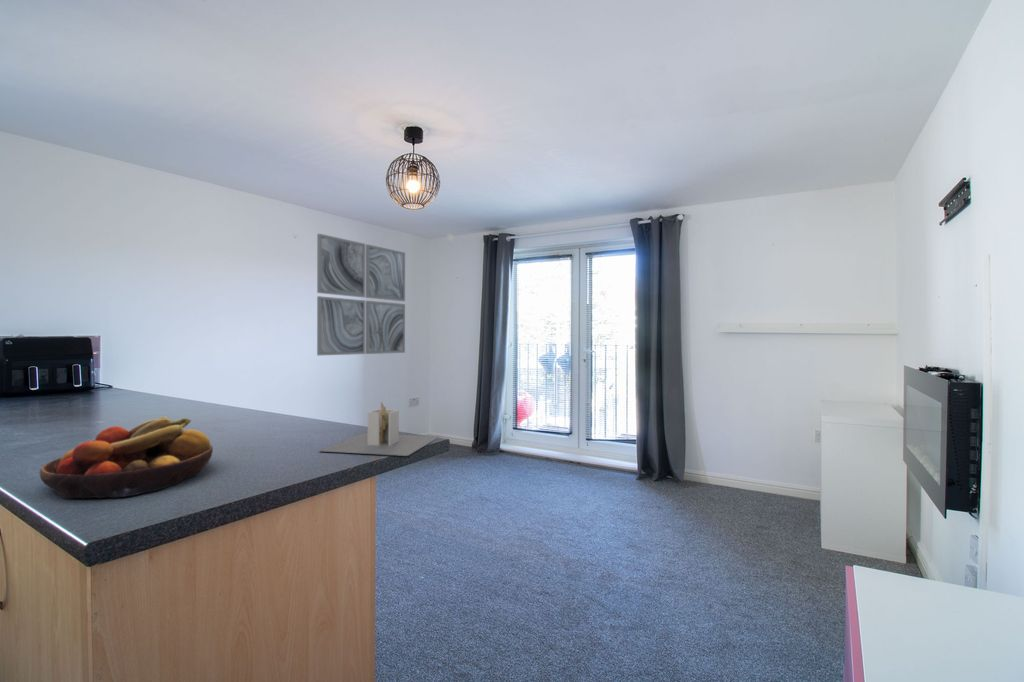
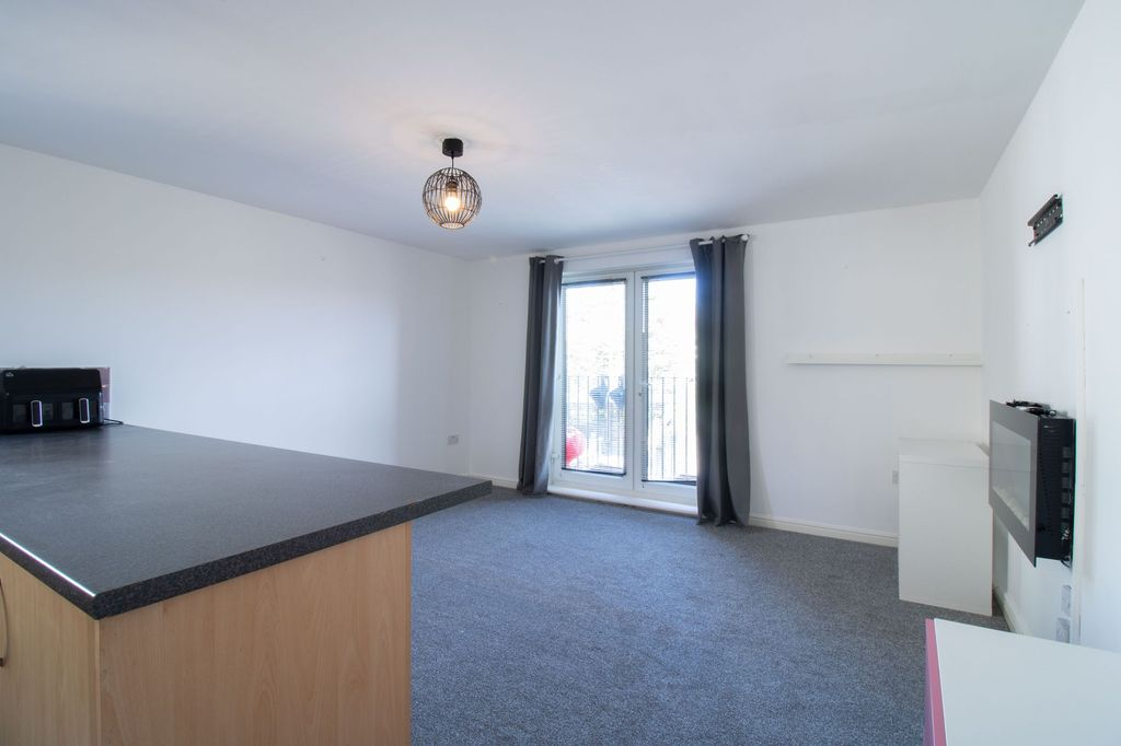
- utensil holder [318,401,441,457]
- wall art [316,233,406,356]
- fruit bowl [39,415,214,499]
